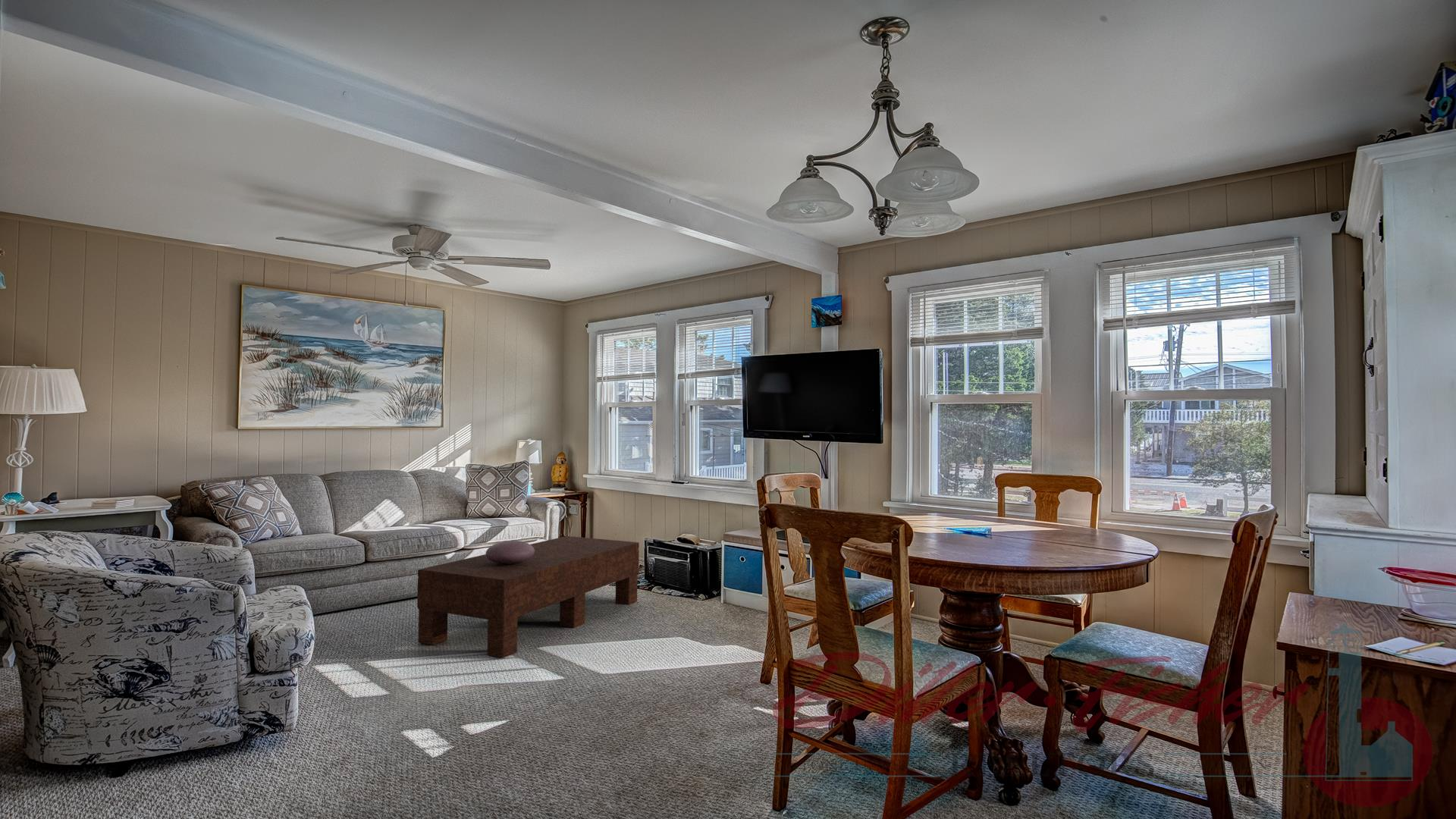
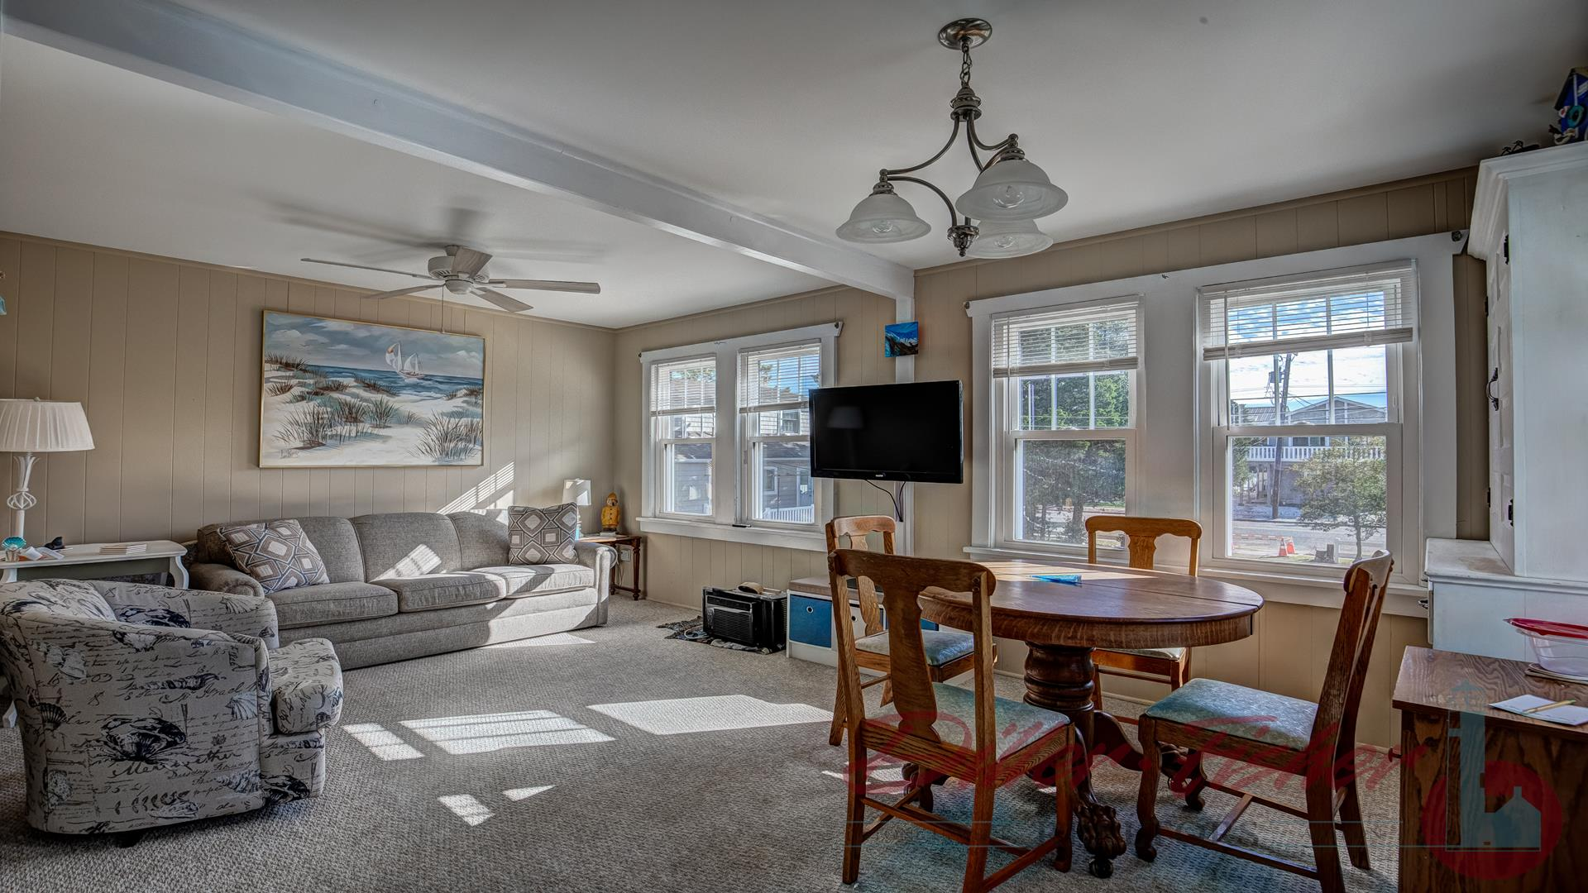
- coffee table [416,535,640,658]
- decorative bowl [485,540,535,564]
